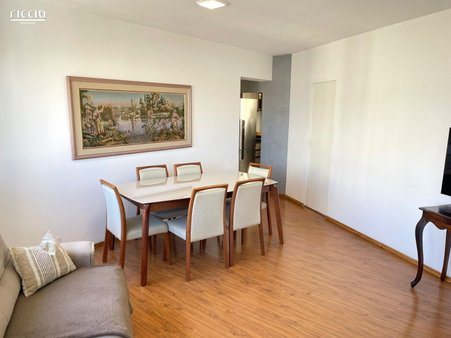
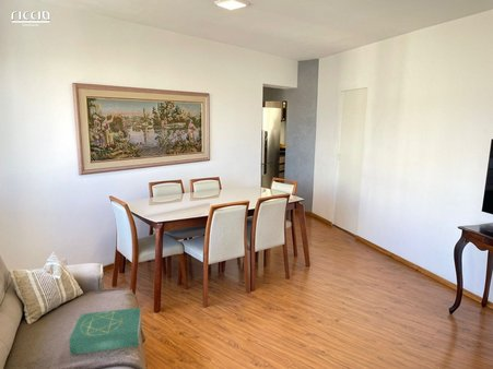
+ book [68,307,142,356]
